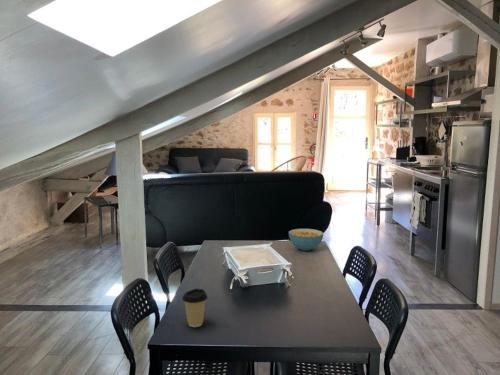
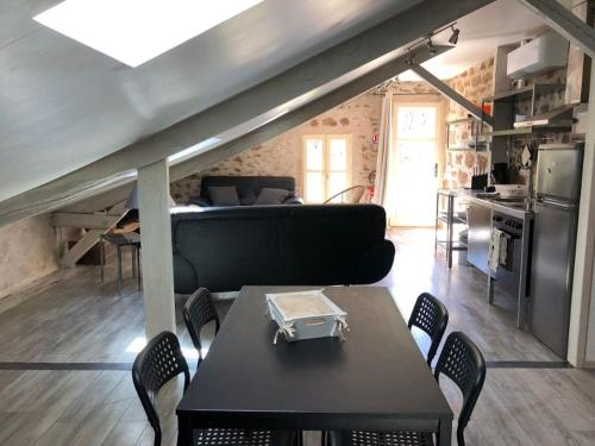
- cereal bowl [288,228,324,252]
- coffee cup [181,288,208,328]
